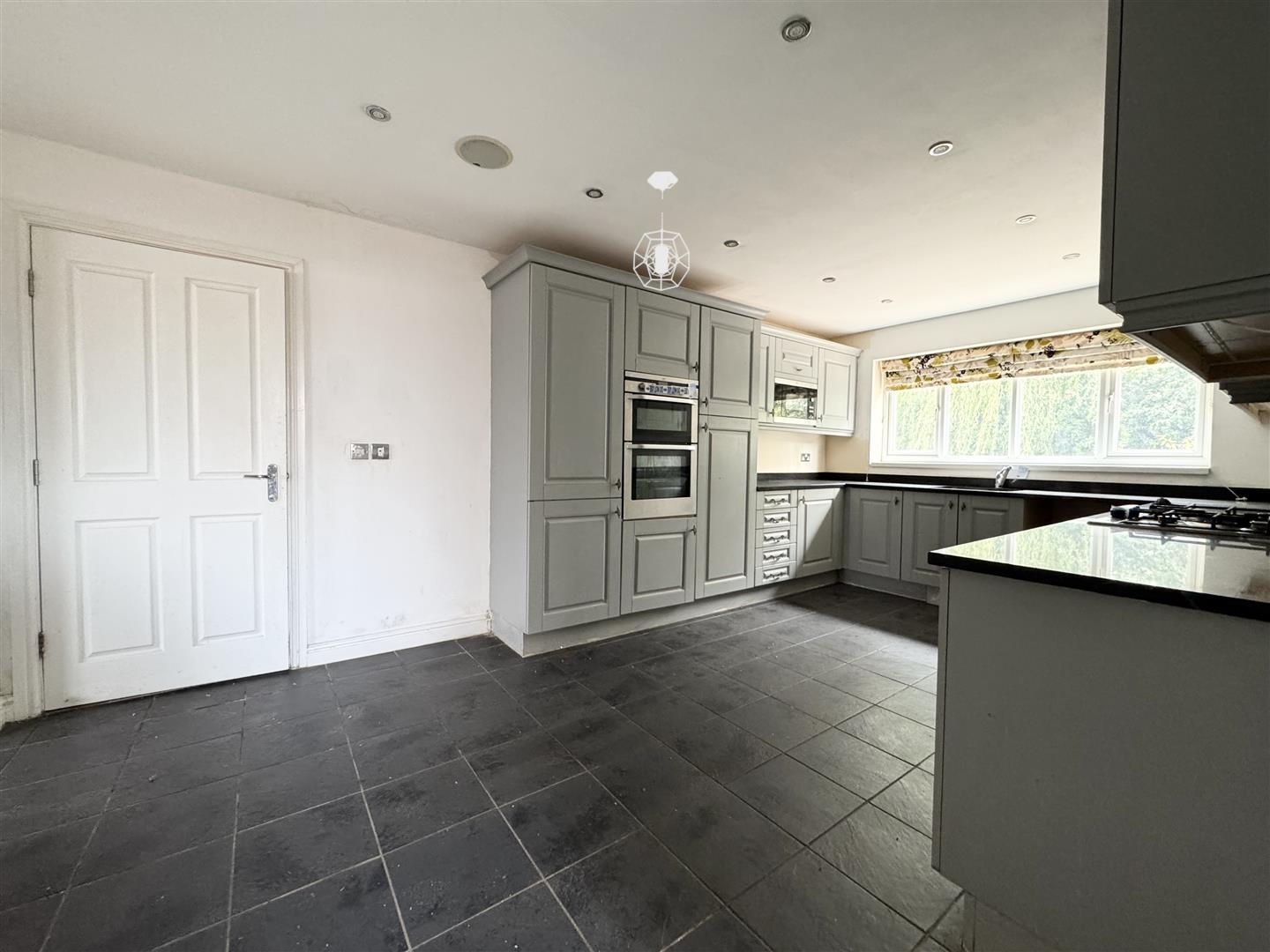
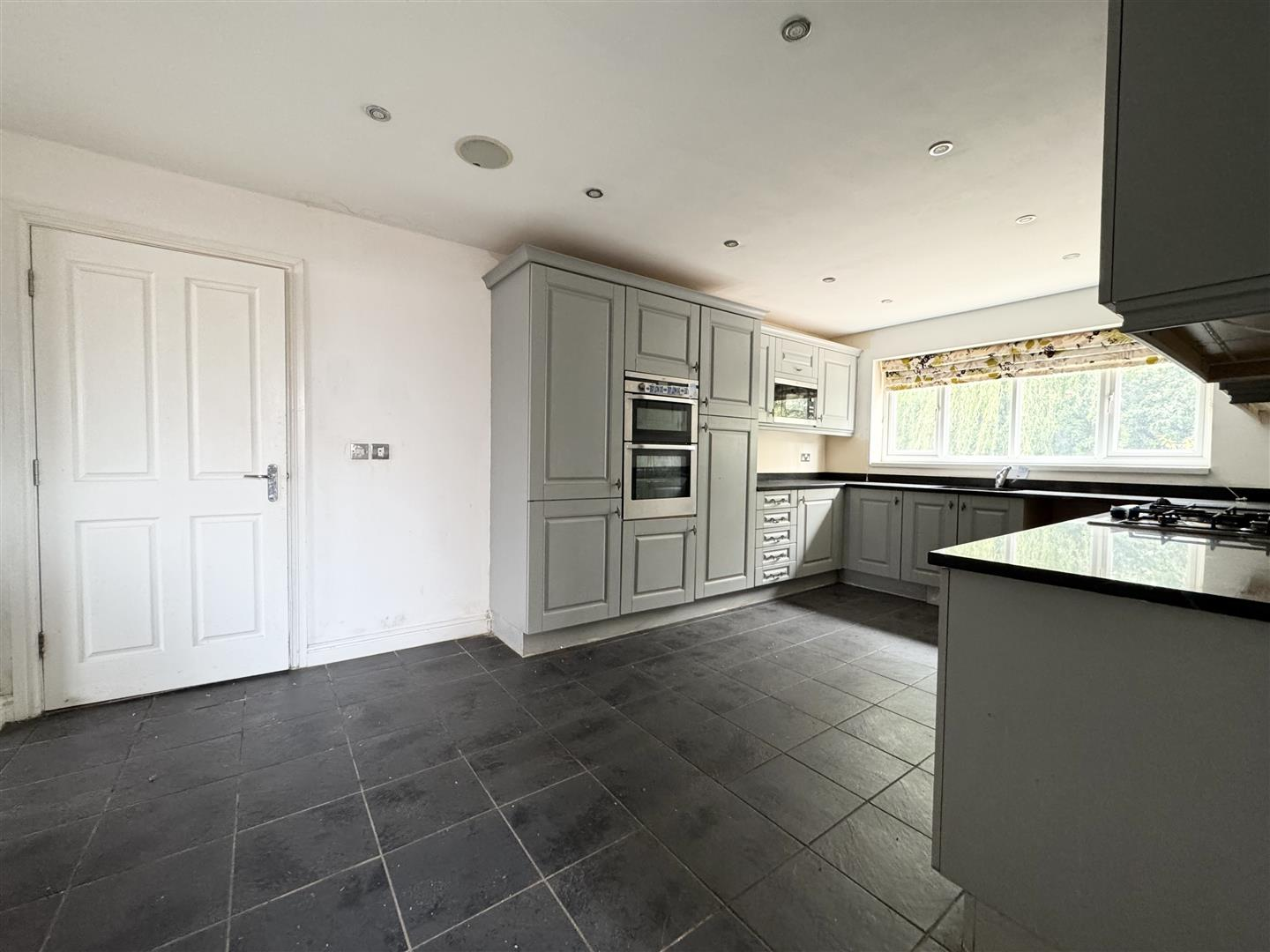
- pendant light [632,171,691,292]
